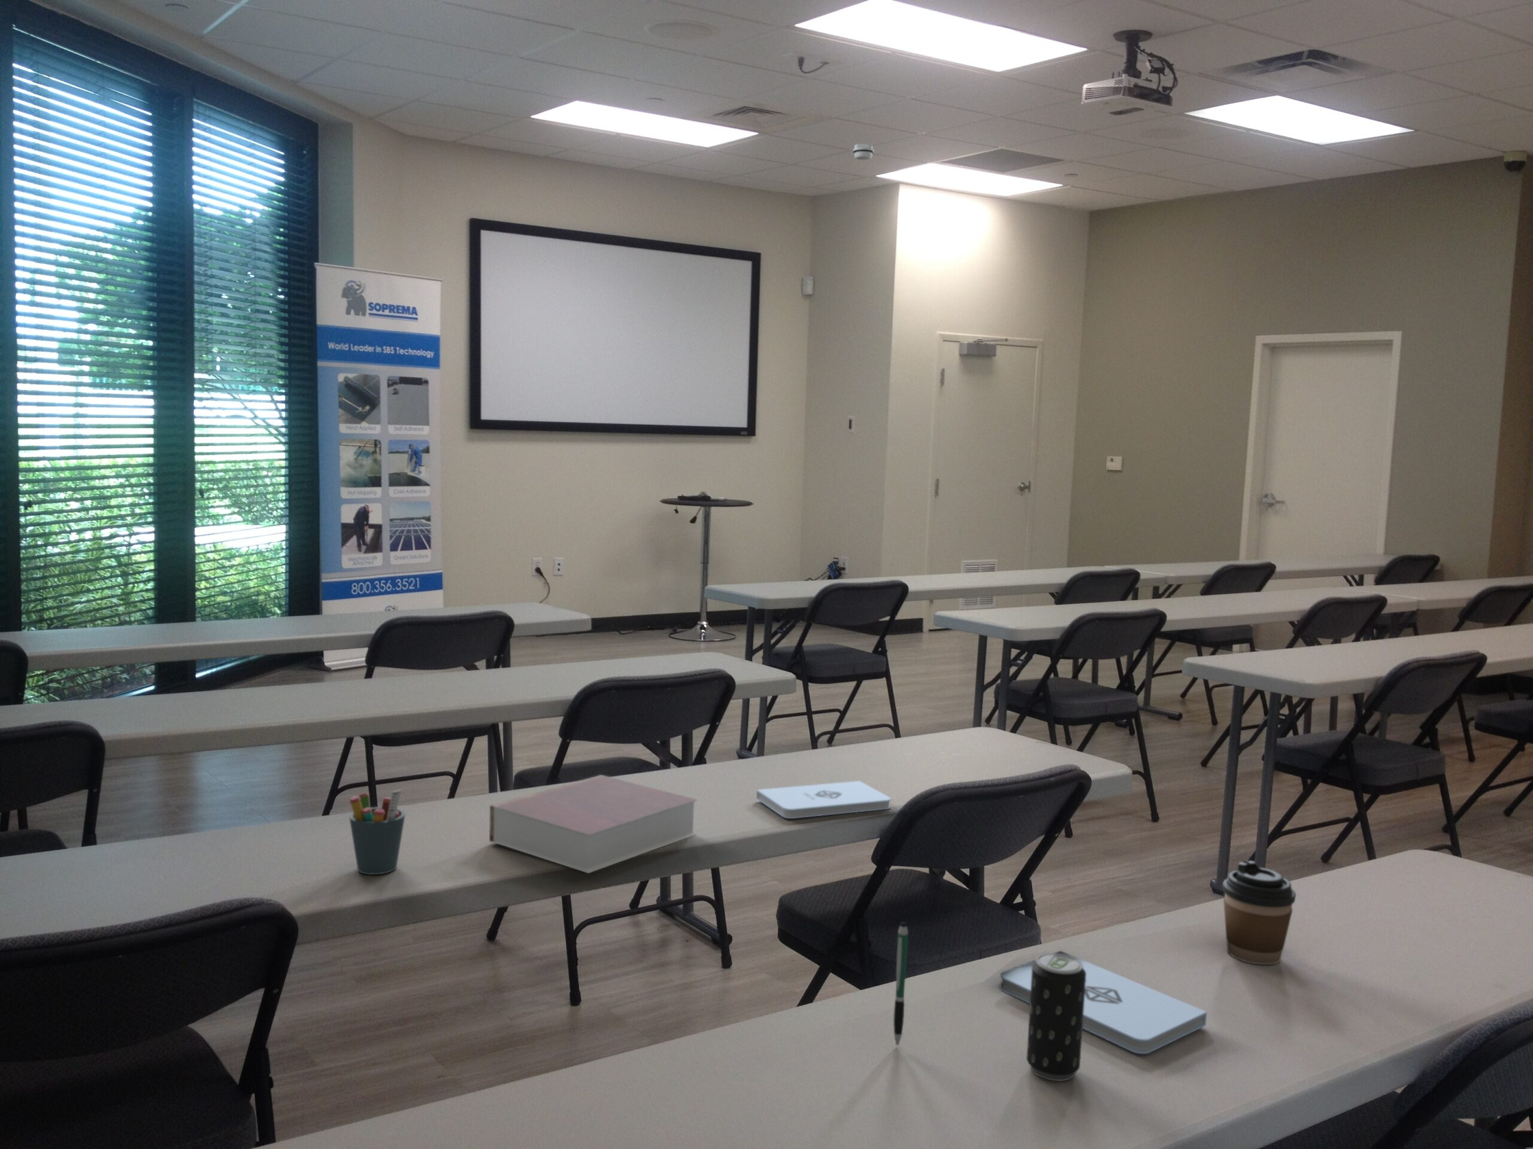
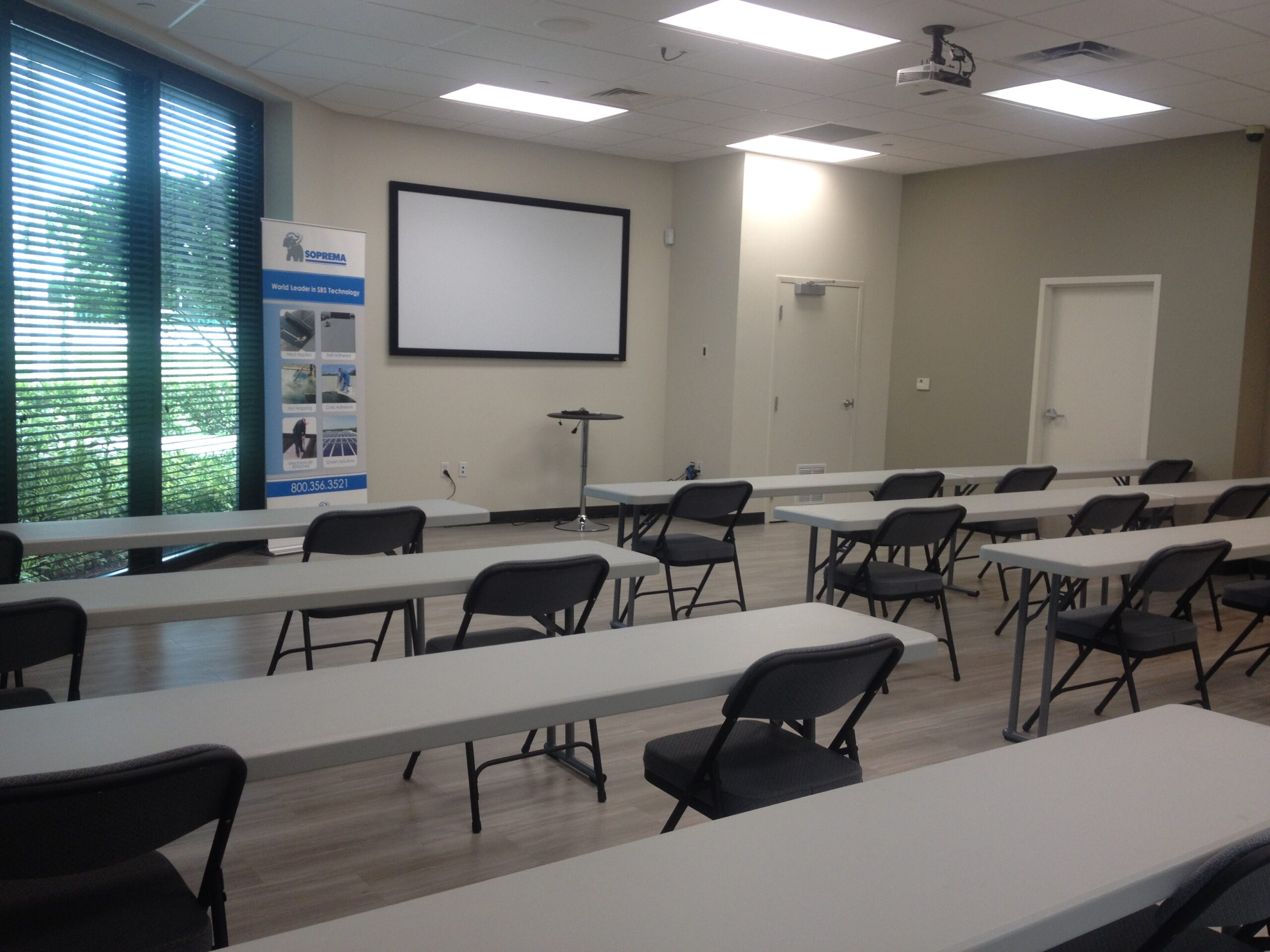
- pen holder [349,789,406,875]
- notepad [756,781,892,820]
- notepad [998,950,1207,1055]
- book [489,775,698,874]
- beverage can [1026,952,1086,1081]
- coffee cup [1223,861,1296,966]
- smoke detector [852,144,874,161]
- pen [893,922,909,1046]
